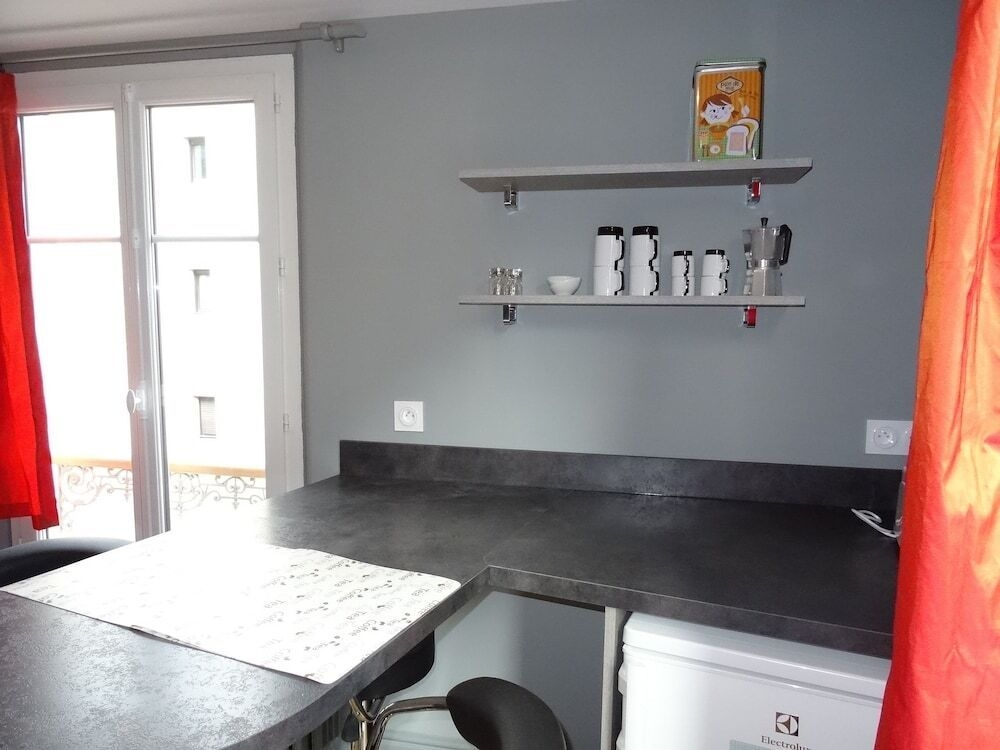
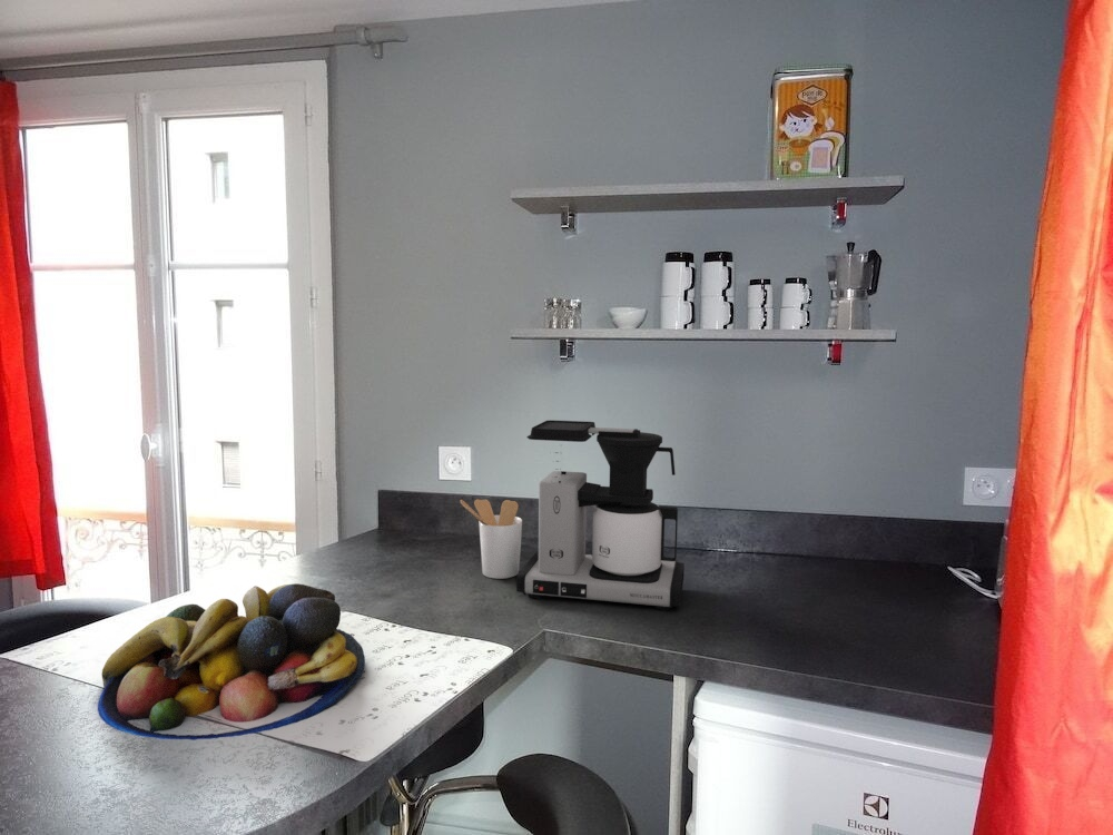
+ utensil holder [460,498,523,580]
+ coffee maker [515,419,686,611]
+ fruit bowl [97,582,366,741]
